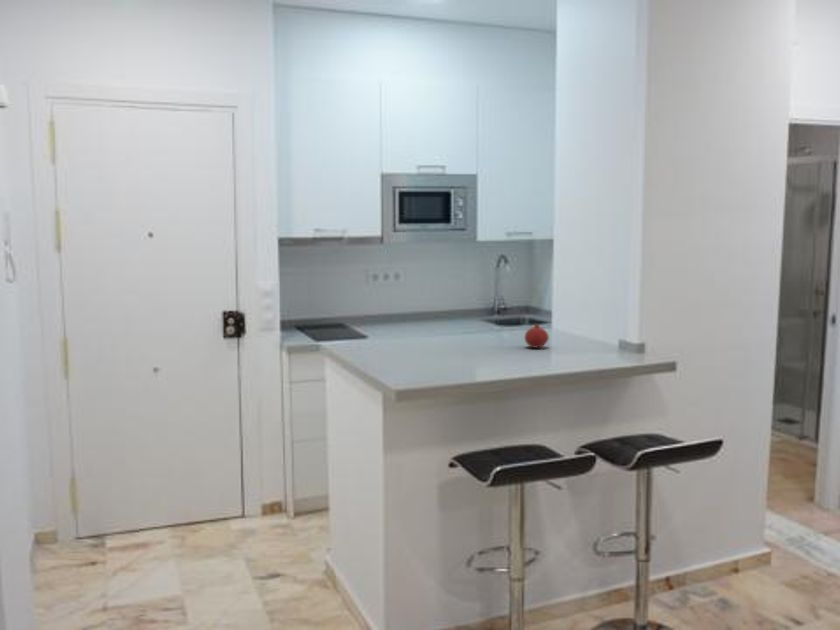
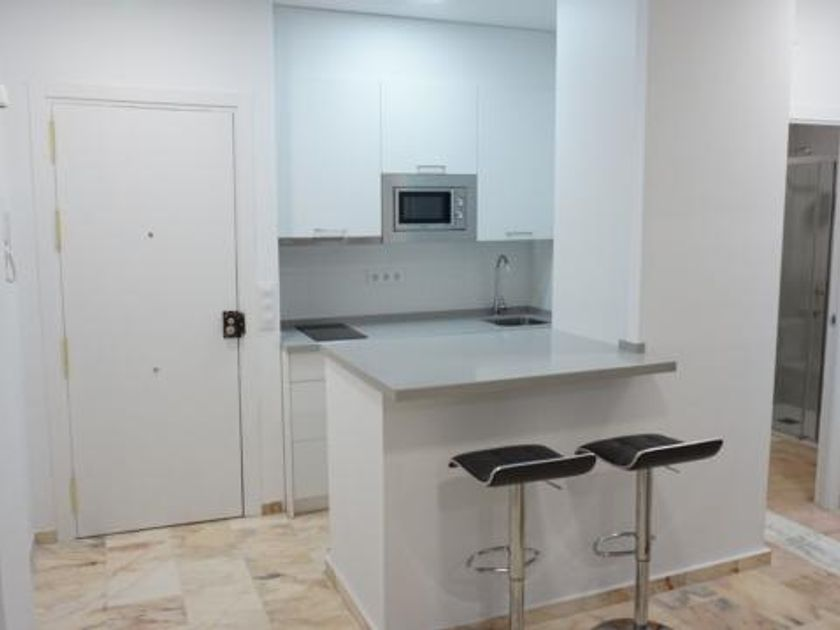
- fruit [524,322,550,349]
